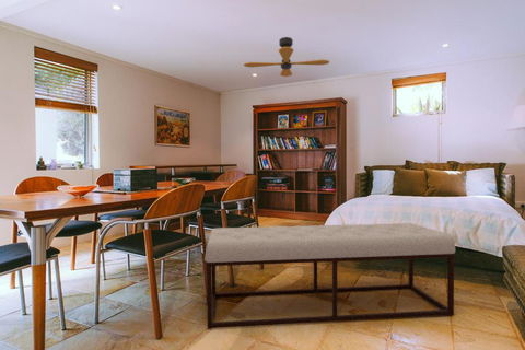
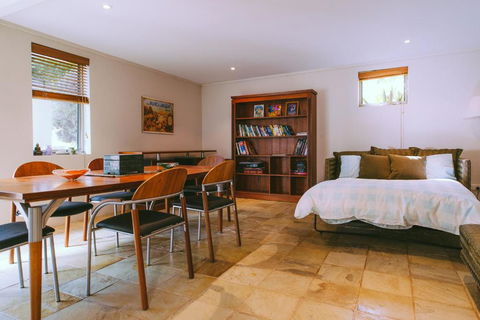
- bench [203,222,456,330]
- ceiling fan [243,36,330,78]
